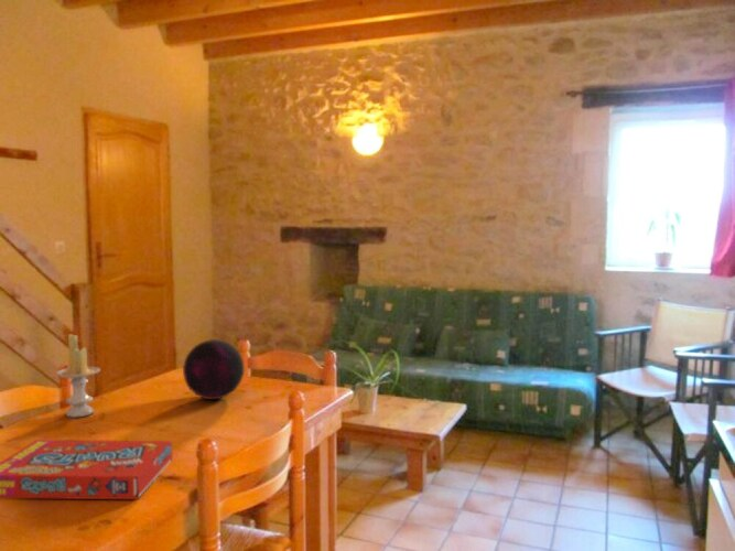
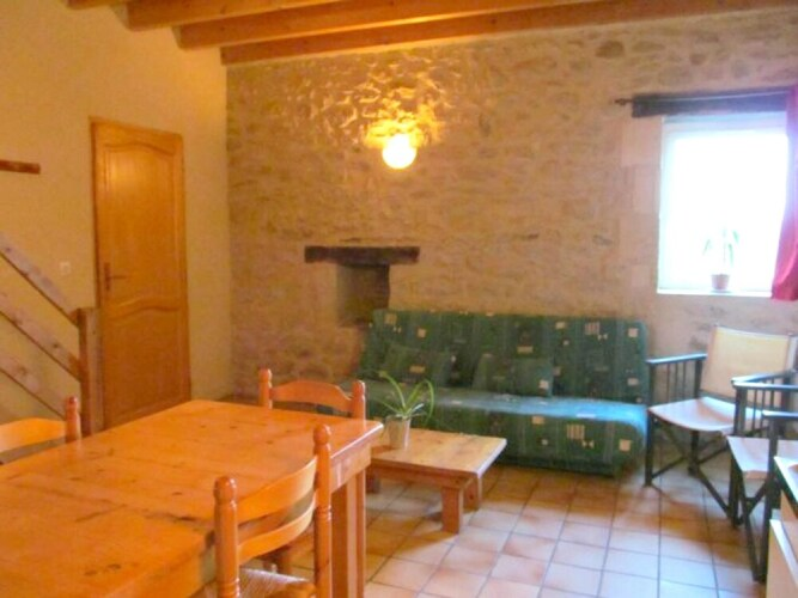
- snack box [0,439,174,500]
- candle [55,333,101,419]
- decorative orb [182,338,245,401]
